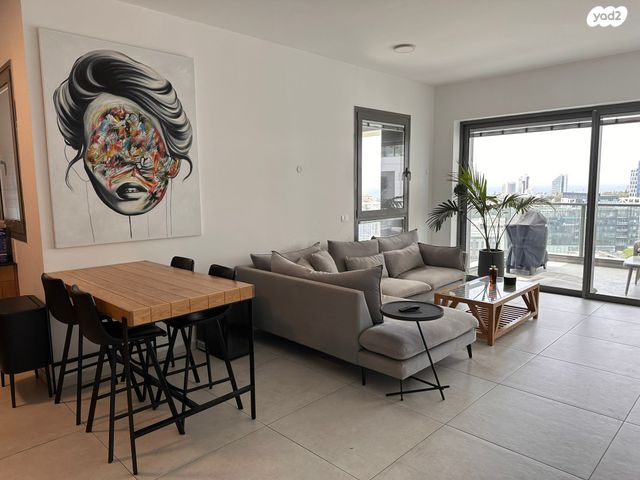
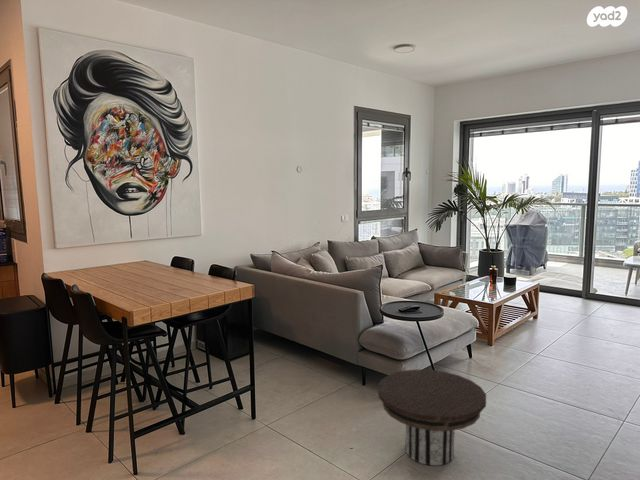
+ side table [376,369,487,466]
